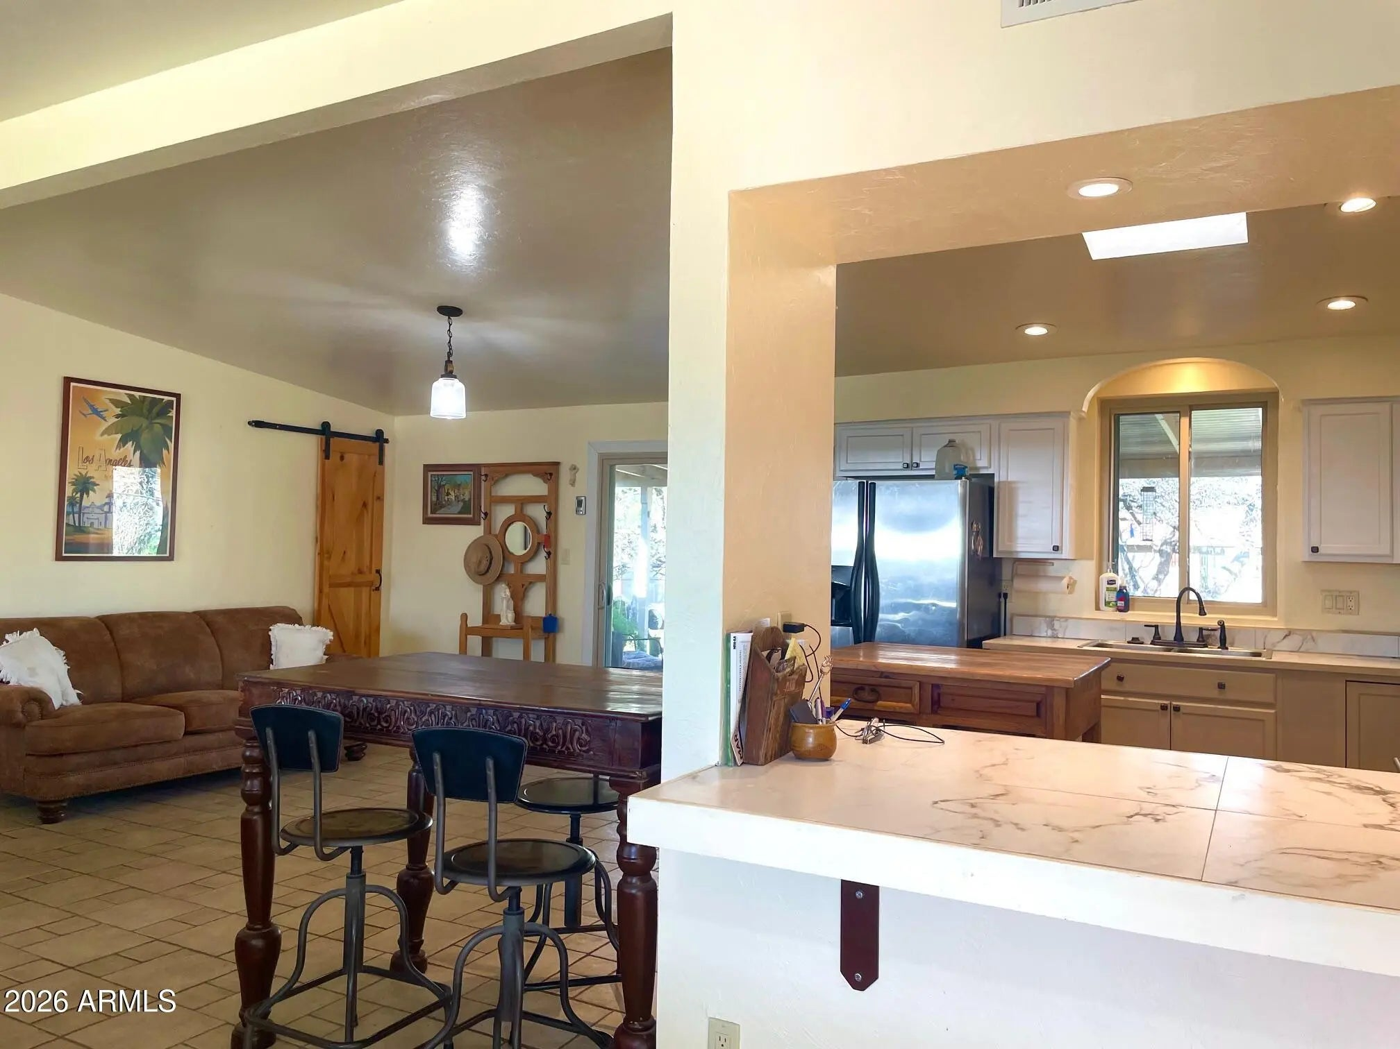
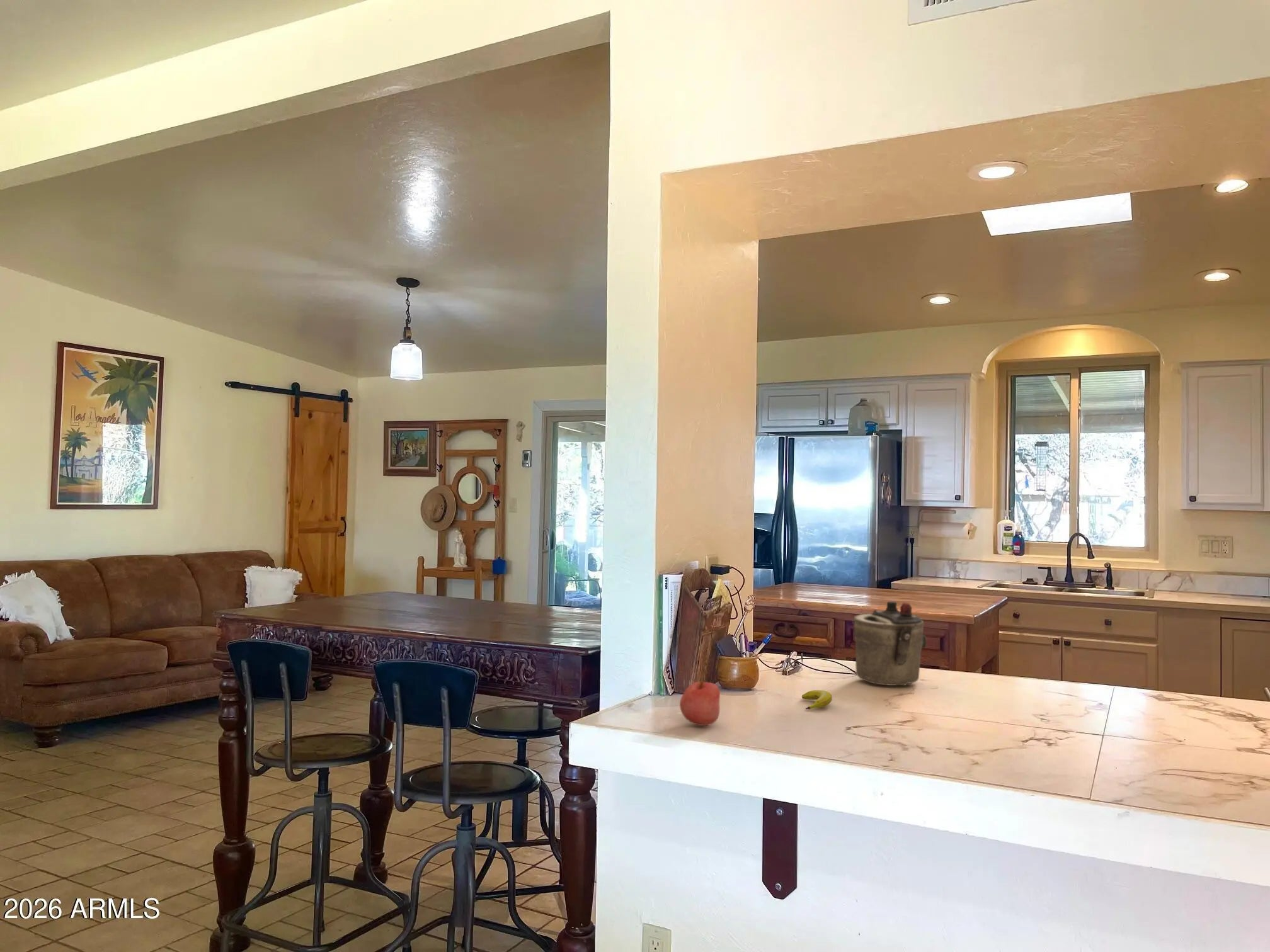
+ apple [679,679,721,727]
+ banana [801,689,832,710]
+ teapot [854,601,927,686]
